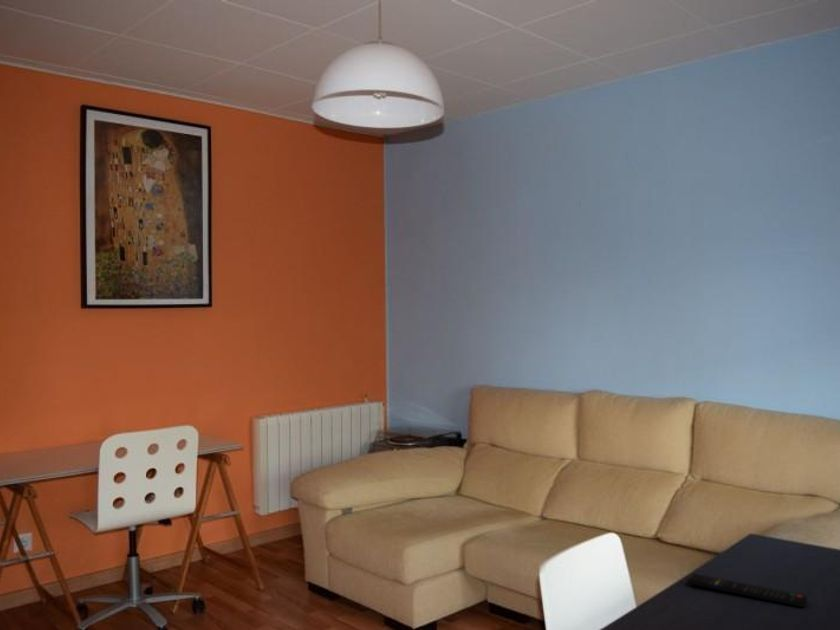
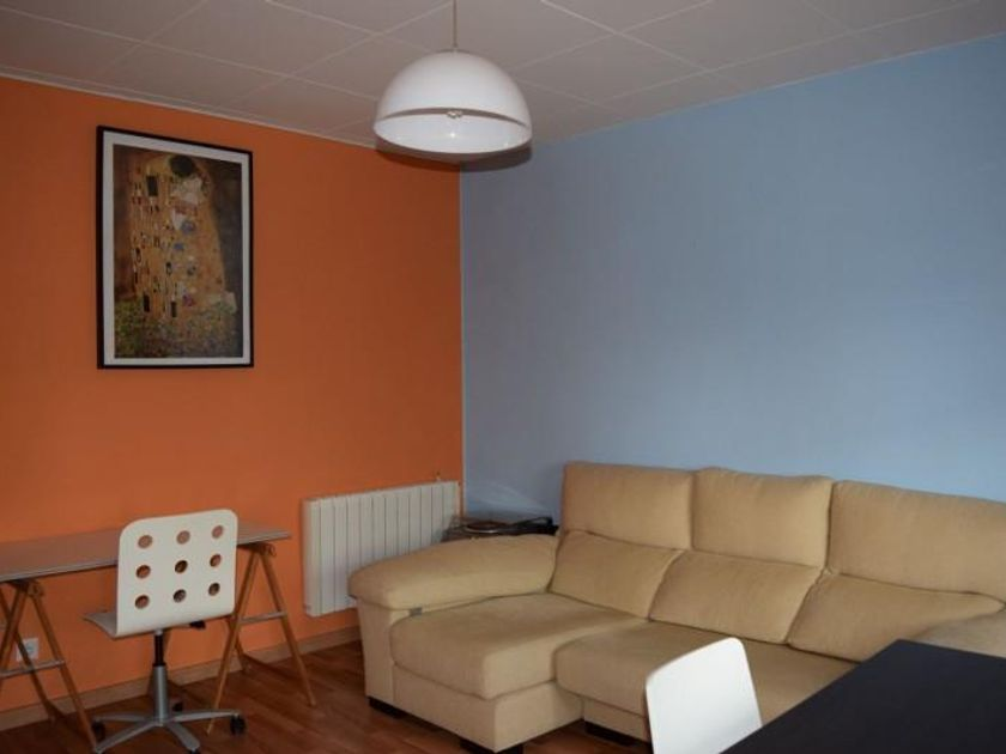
- remote control [687,573,808,609]
